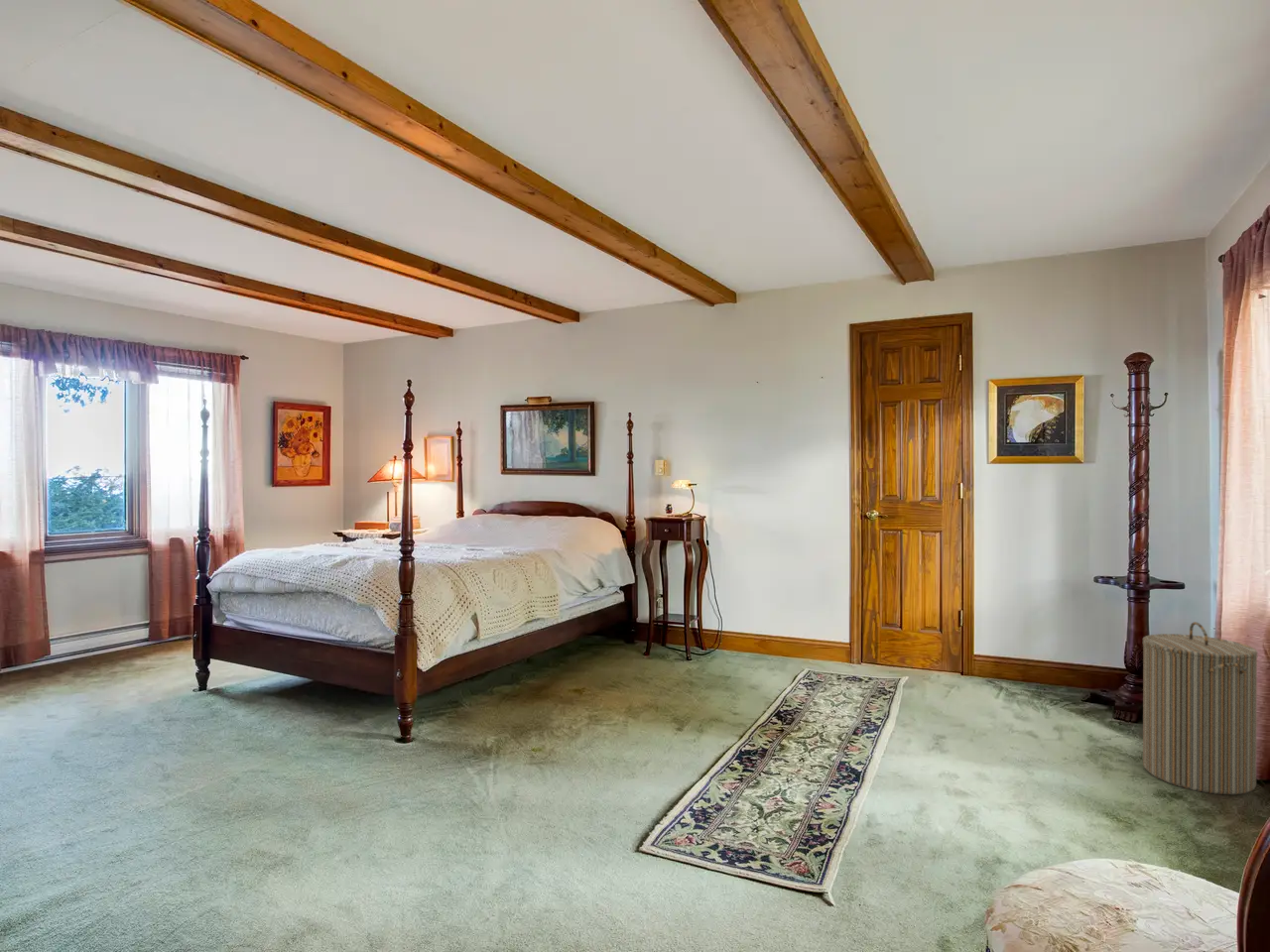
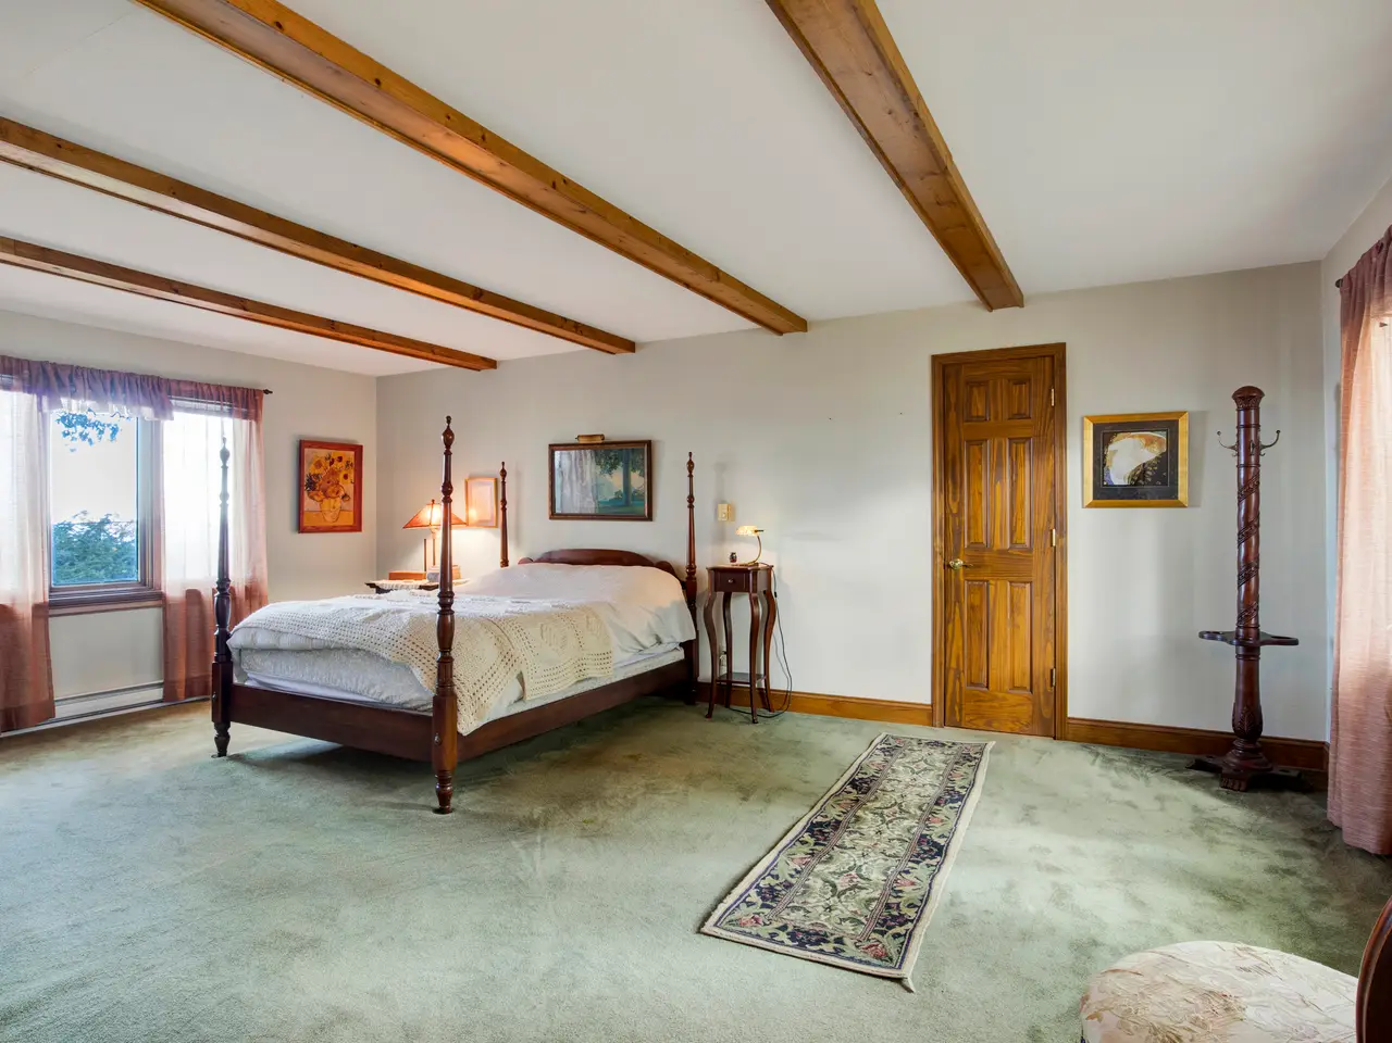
- laundry hamper [1142,621,1259,795]
